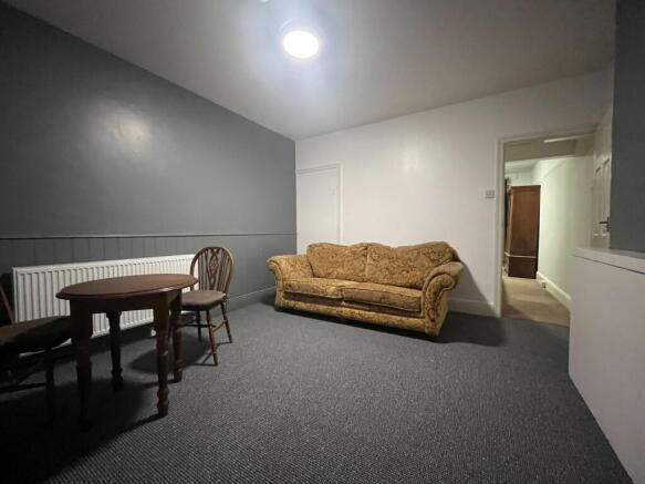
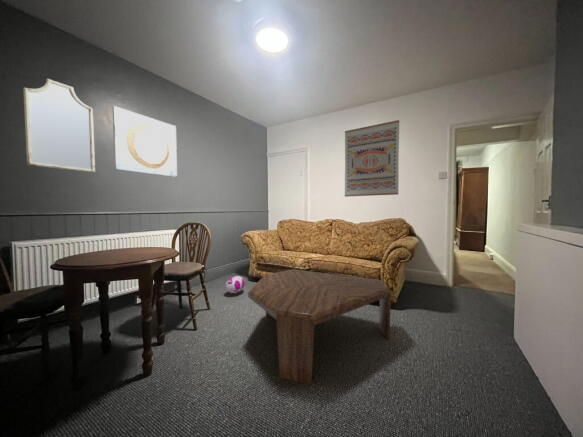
+ wall art [112,105,178,178]
+ ball [225,275,246,295]
+ home mirror [22,78,96,173]
+ wall art [344,119,400,198]
+ coffee table [247,268,392,386]
